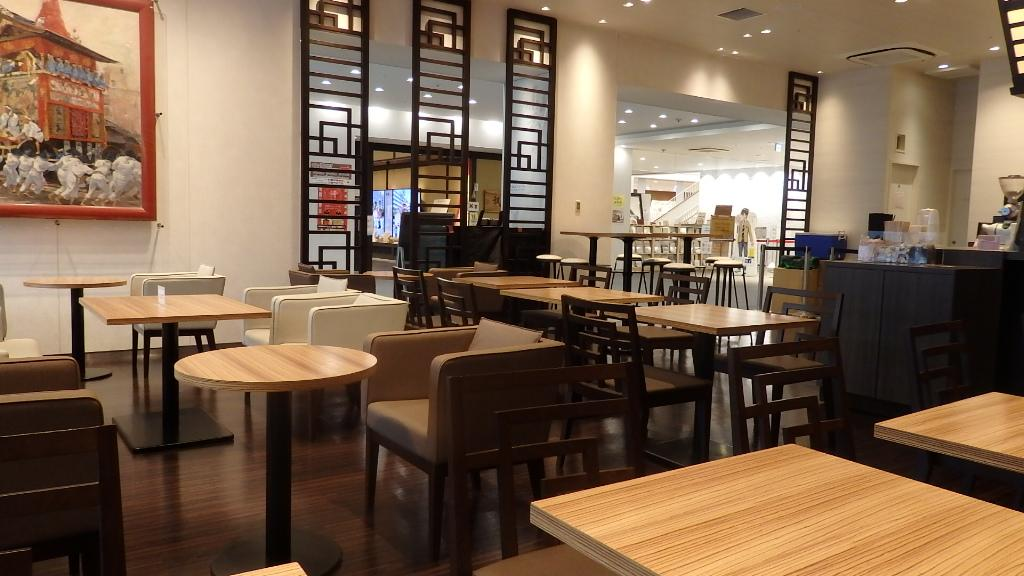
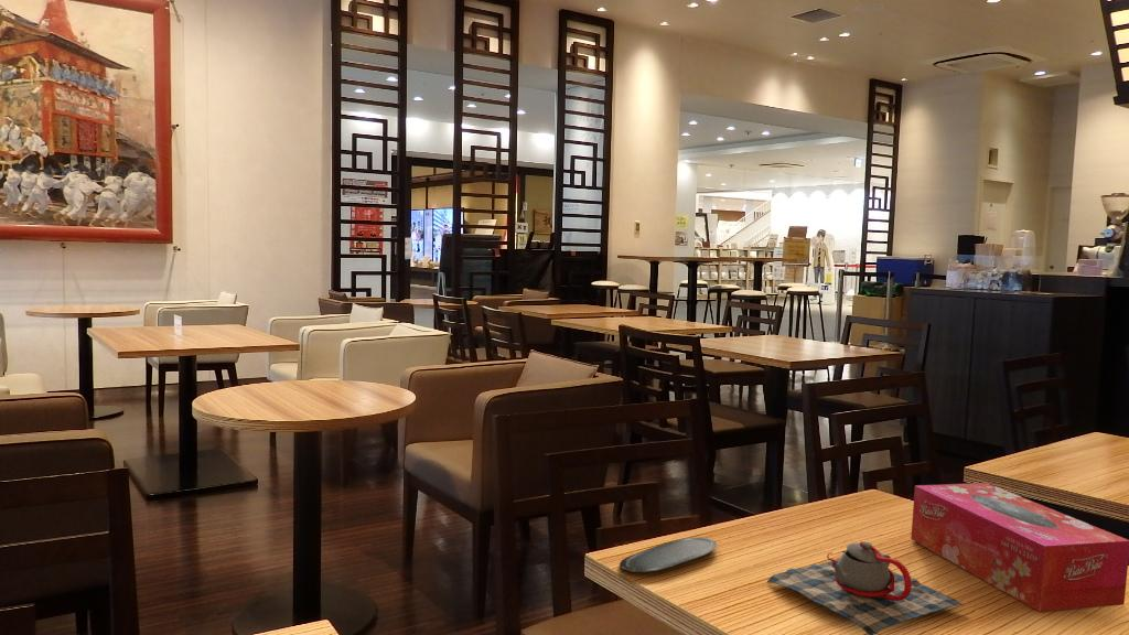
+ tissue box [910,482,1129,613]
+ oval tray [619,537,718,573]
+ teapot [766,540,964,635]
